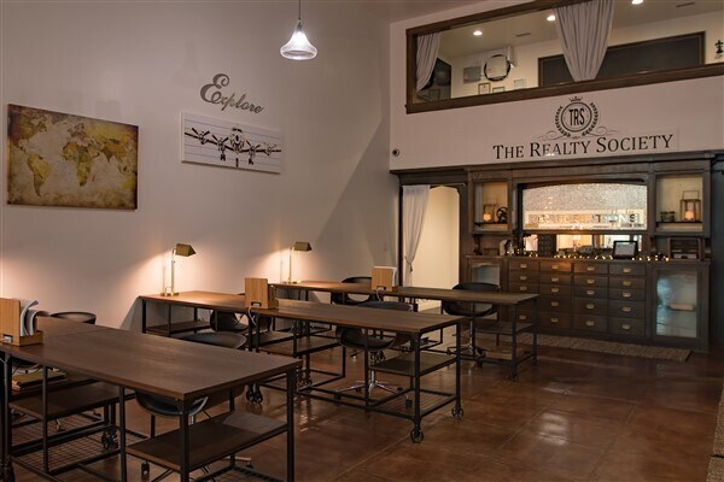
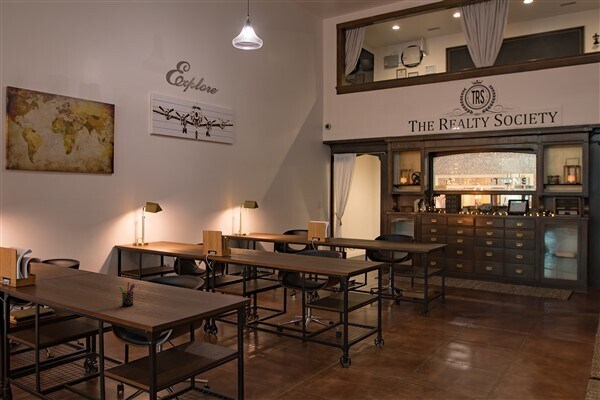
+ pen holder [118,281,136,307]
